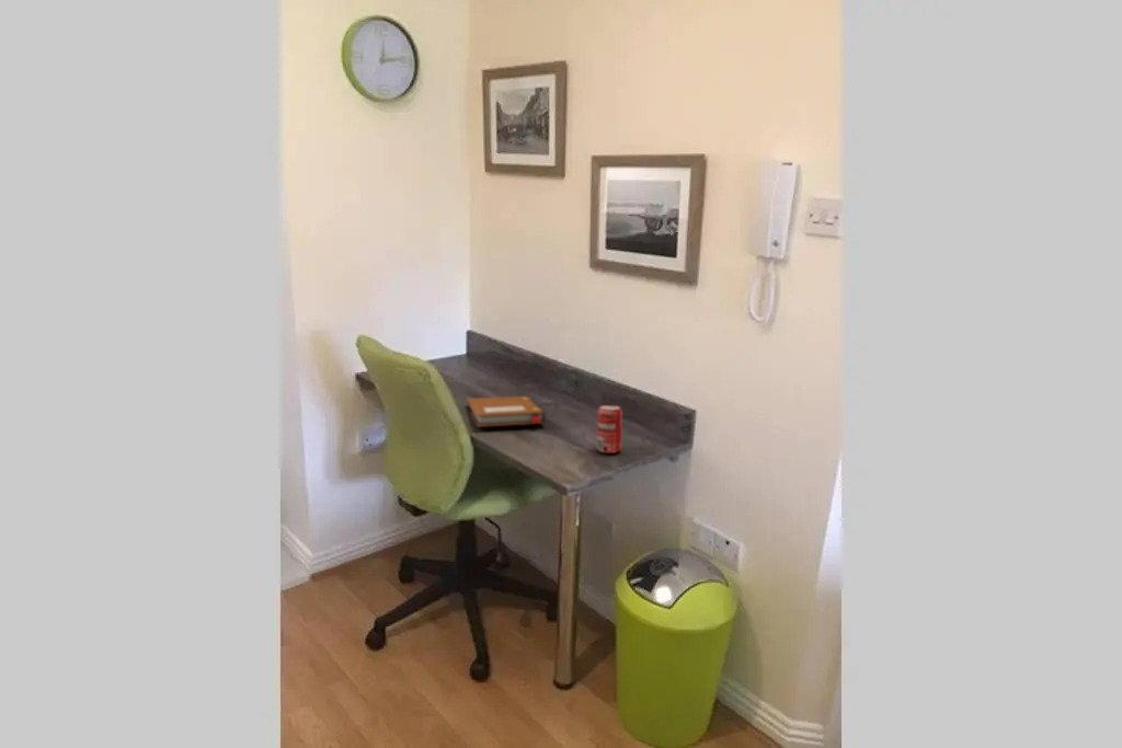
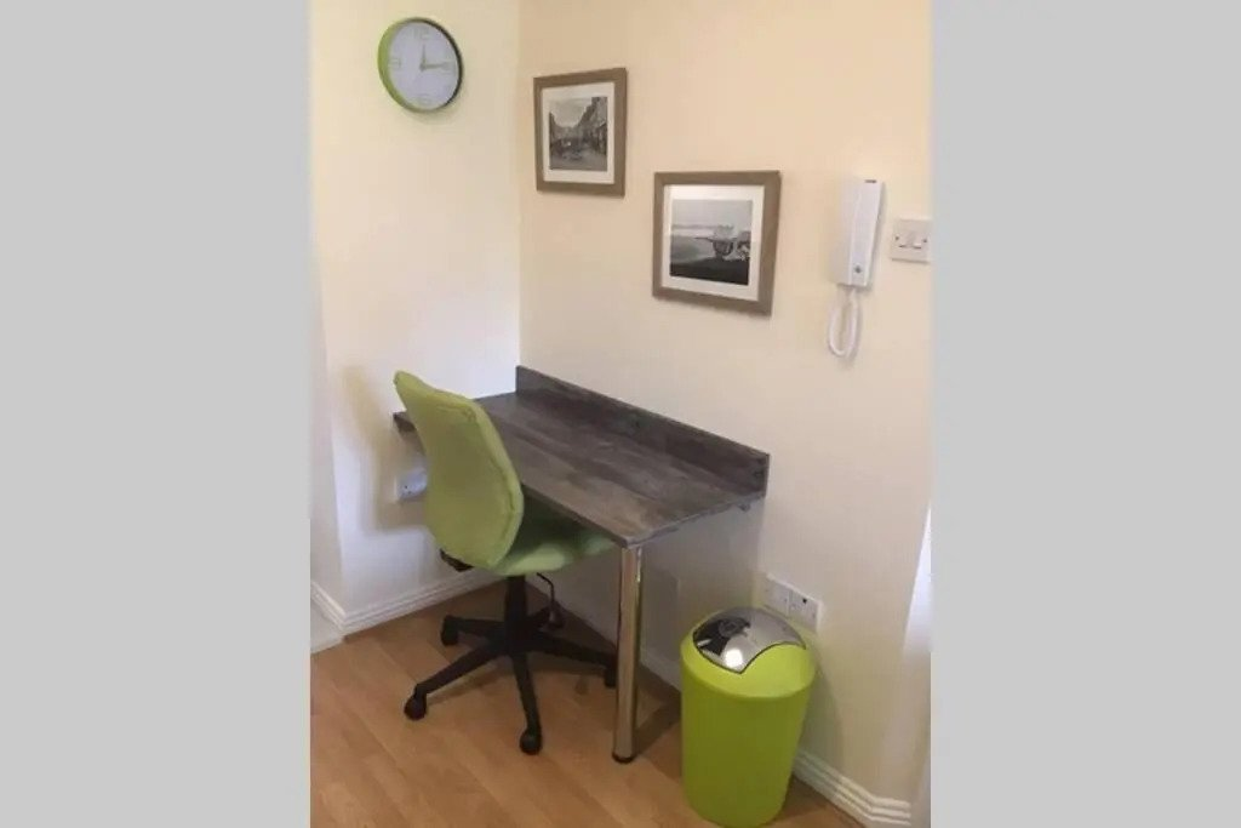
- beverage can [595,404,623,454]
- notebook [466,395,548,428]
